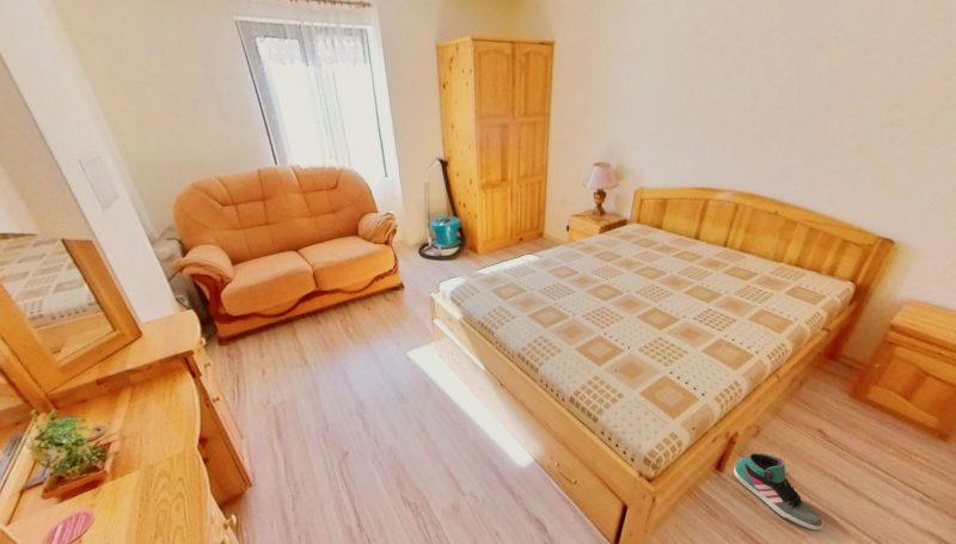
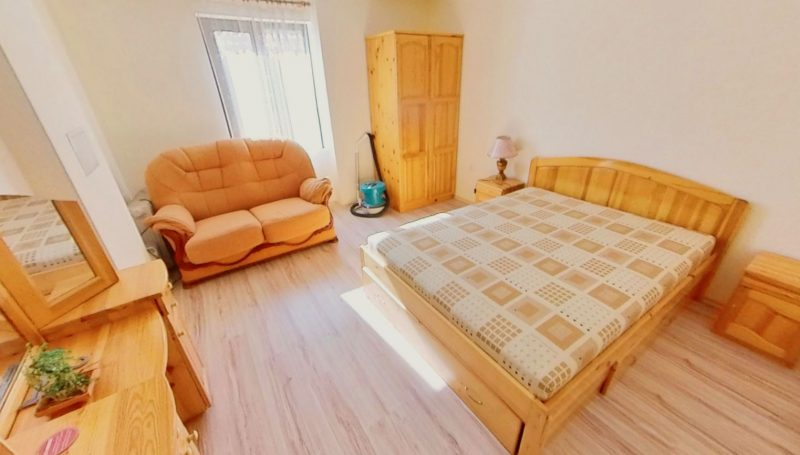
- sneaker [733,452,825,532]
